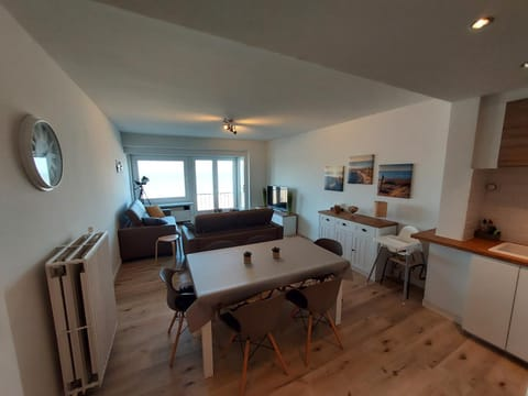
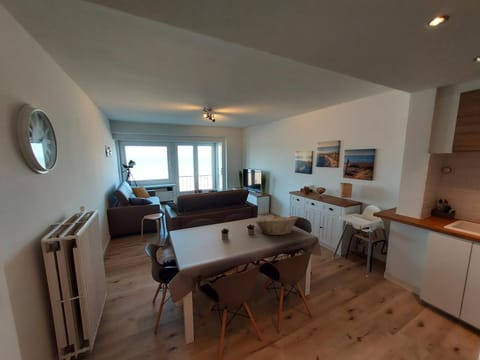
+ fruit basket [254,215,299,236]
